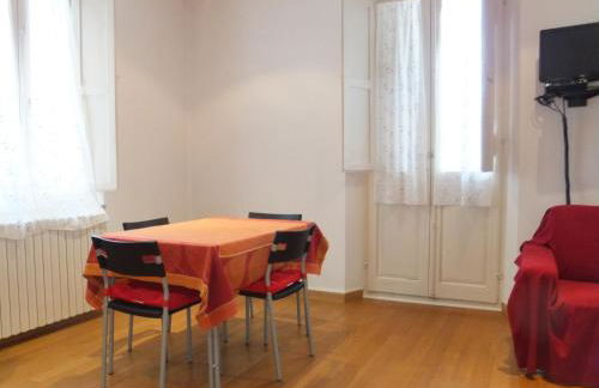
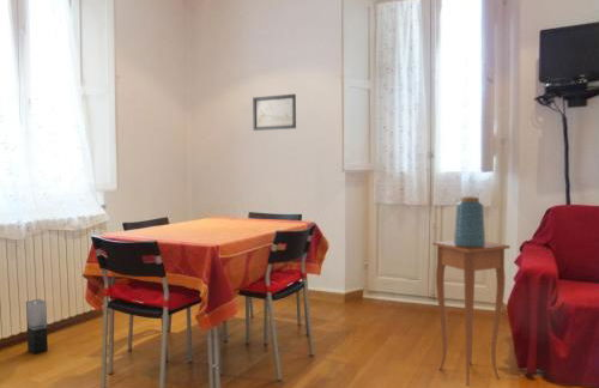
+ vase [25,298,49,354]
+ side table [431,240,512,387]
+ vase [453,196,486,248]
+ wall art [252,93,297,132]
